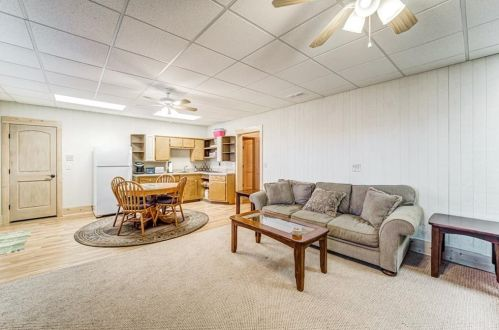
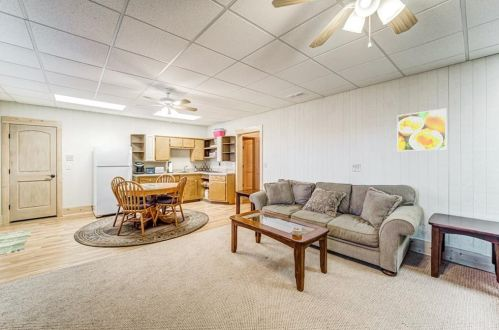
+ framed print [396,107,447,152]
